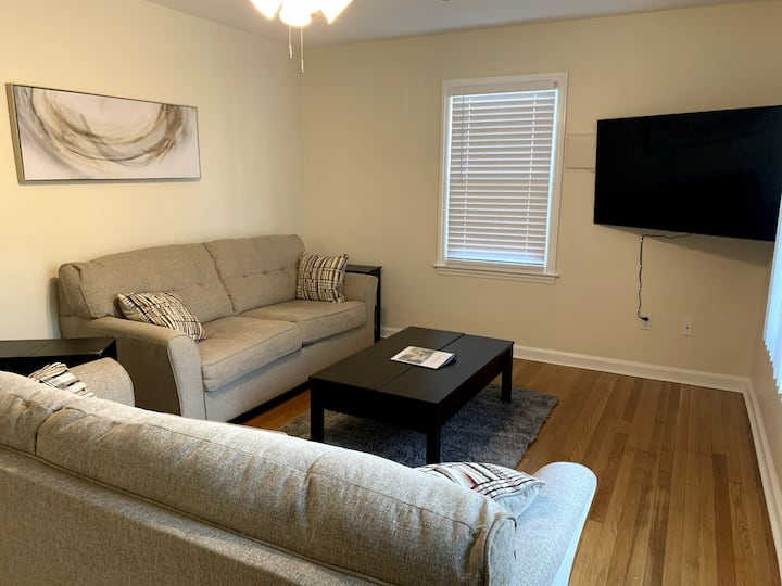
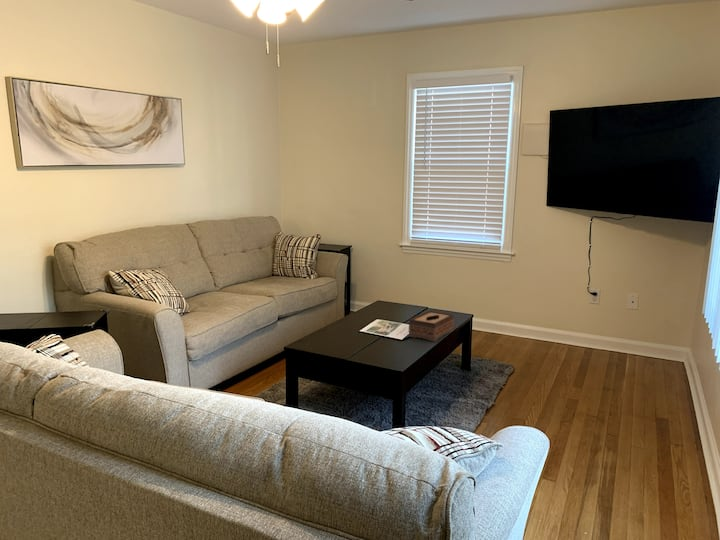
+ tissue box [408,310,455,342]
